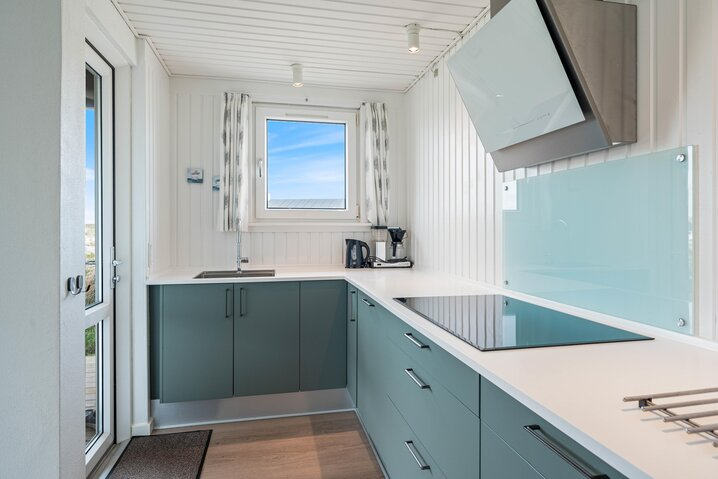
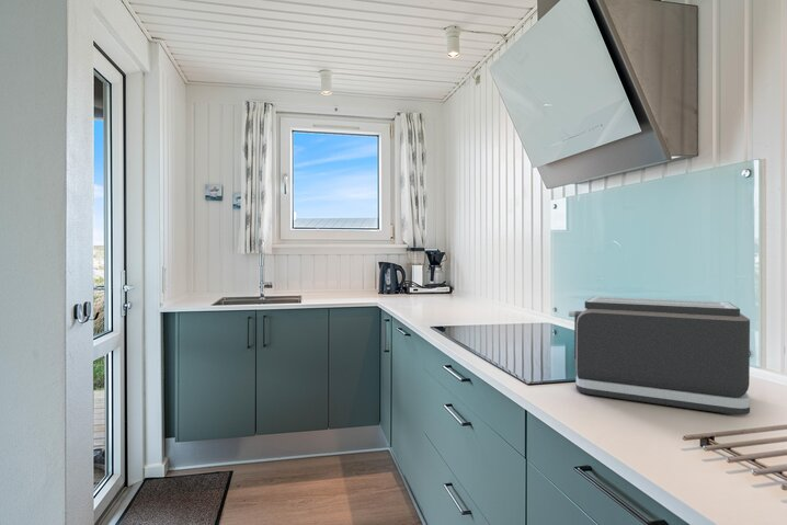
+ toaster [568,296,751,415]
